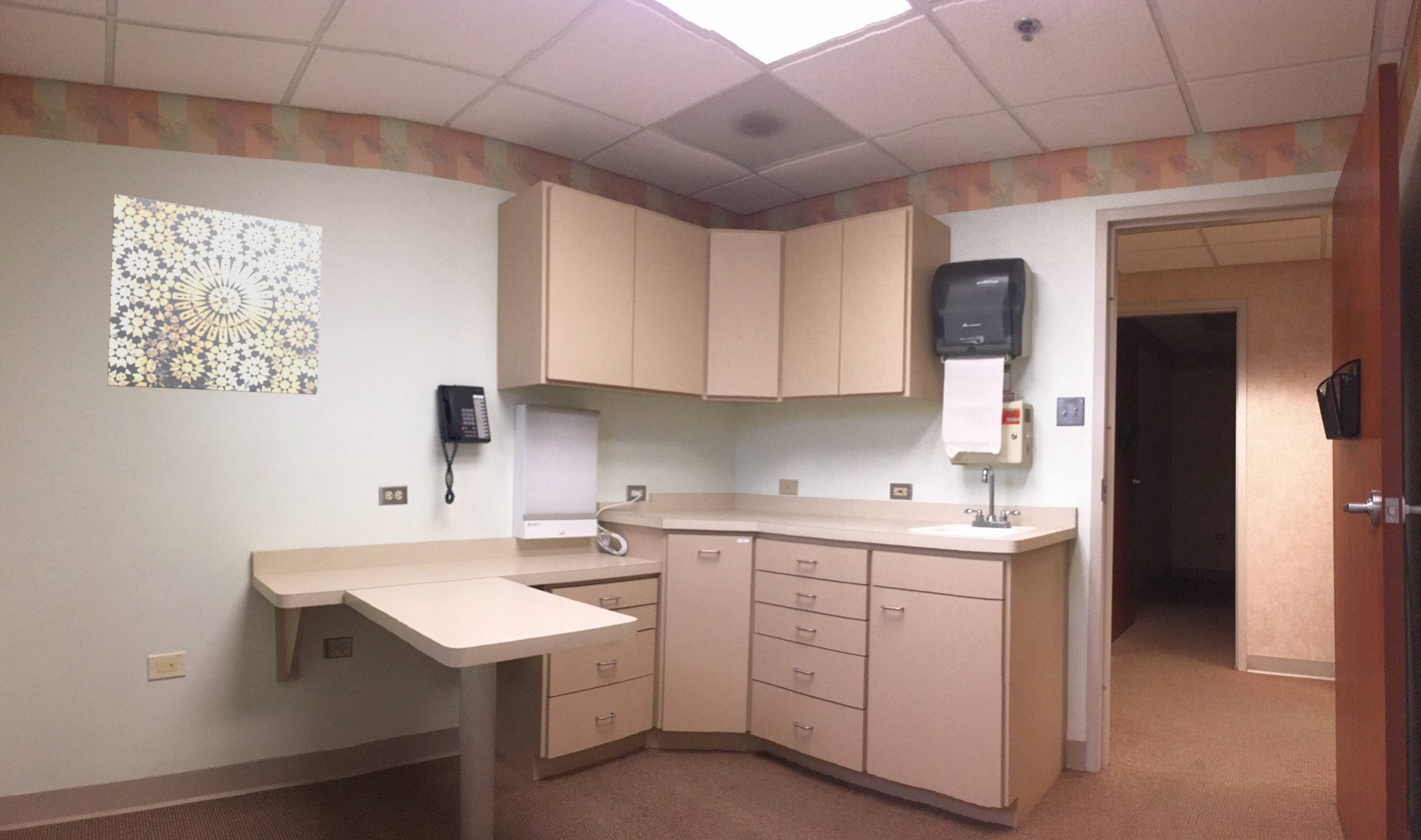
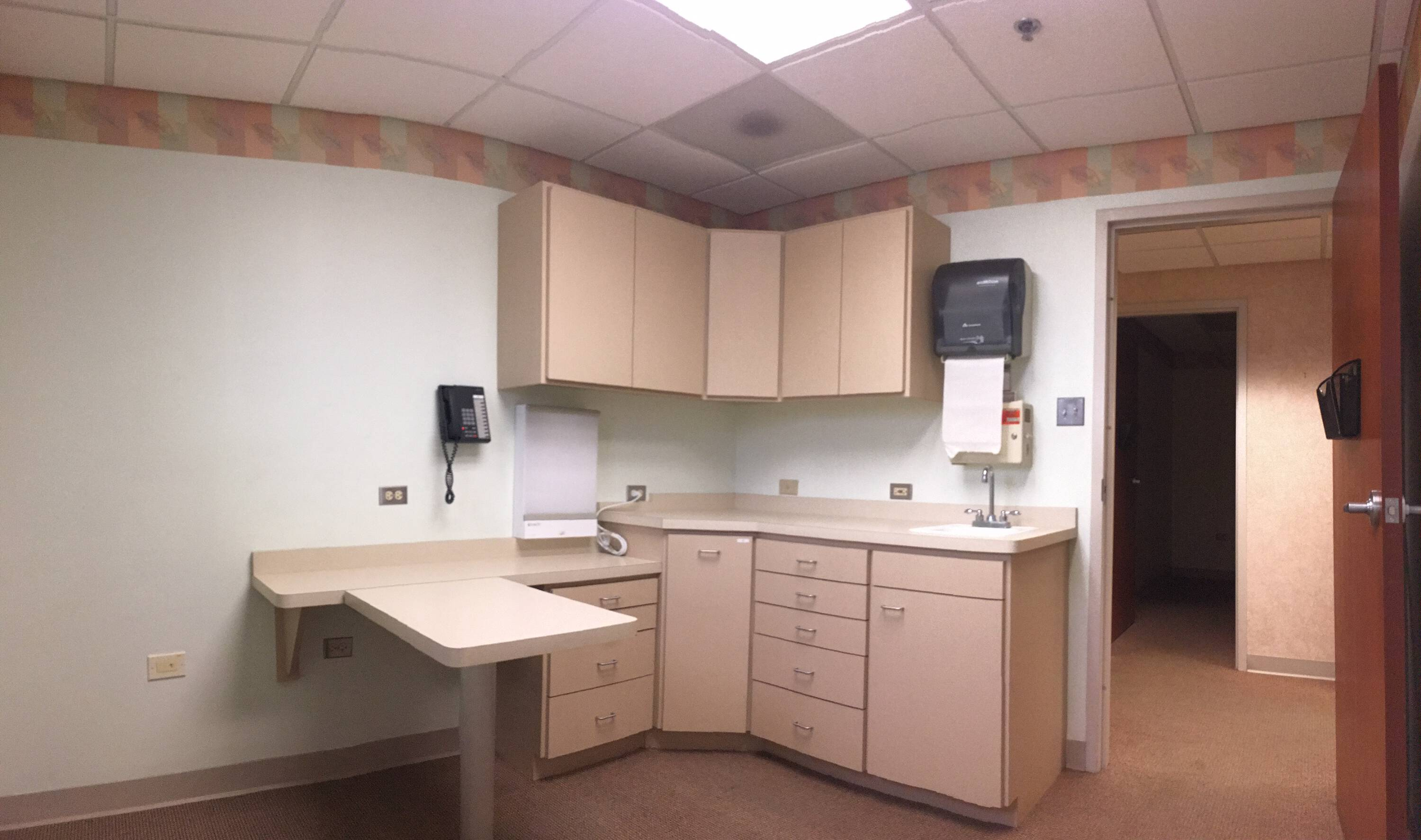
- wall art [107,194,322,395]
